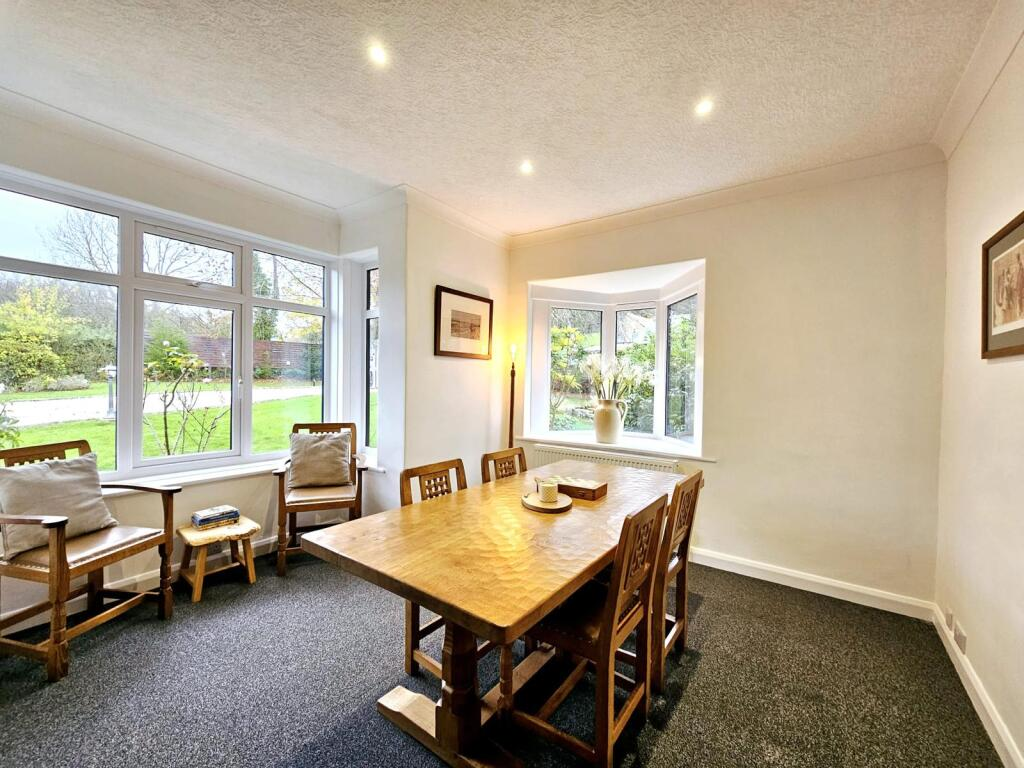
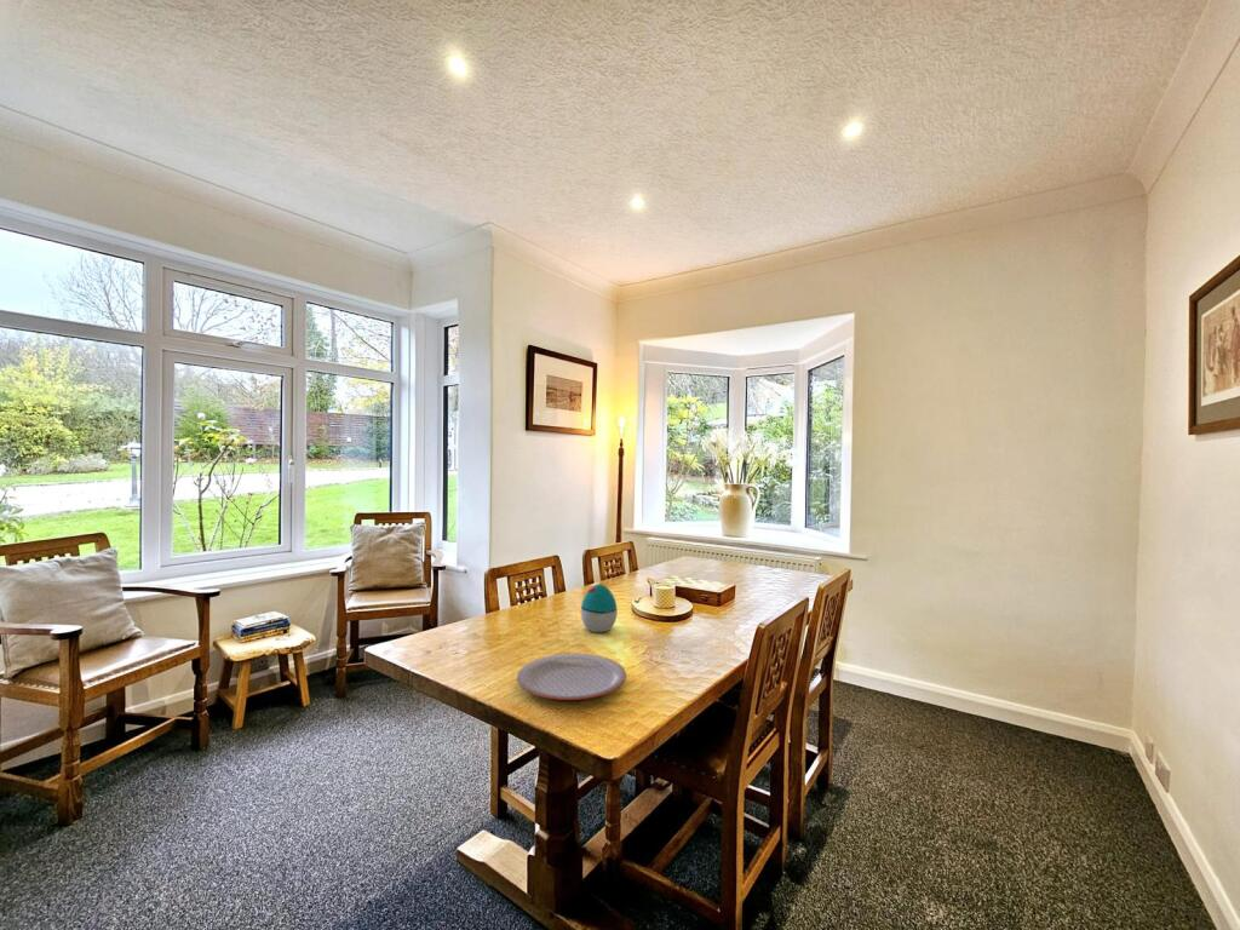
+ plate [516,653,627,701]
+ decorative egg [580,582,619,633]
